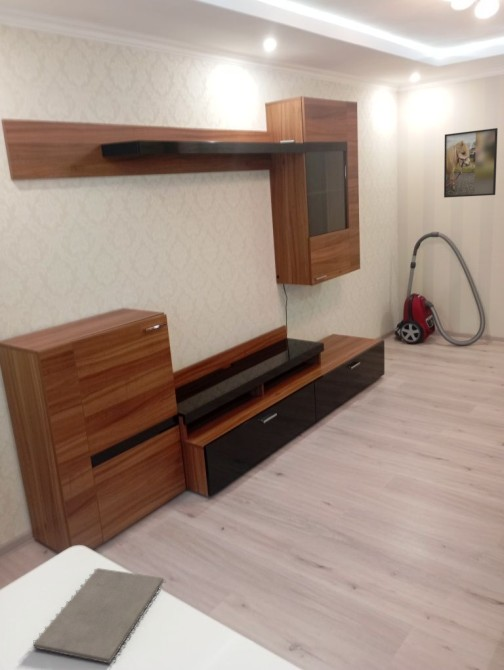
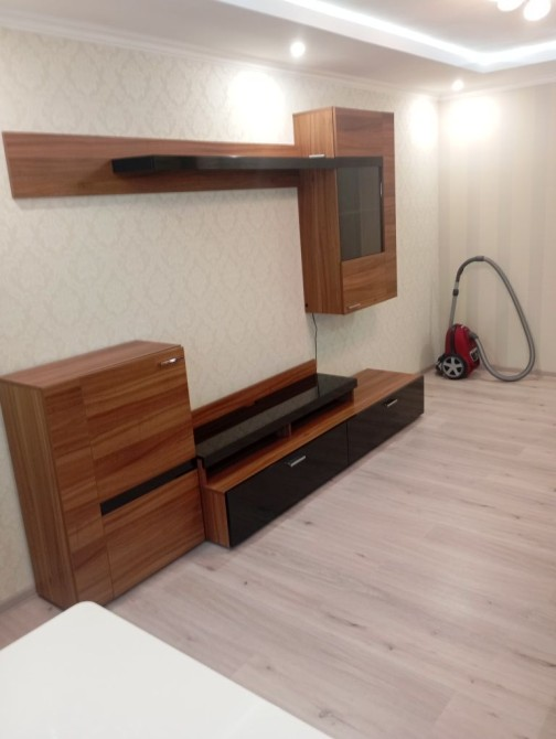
- notepad [32,567,167,665]
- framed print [443,127,499,199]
